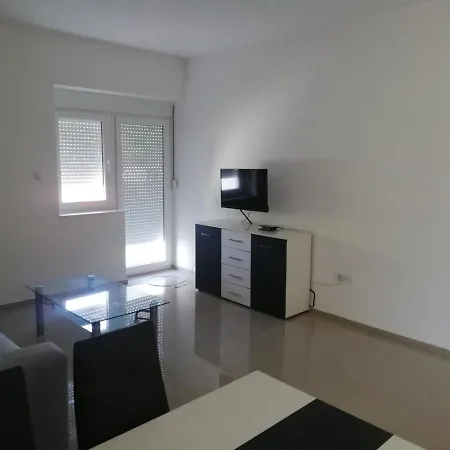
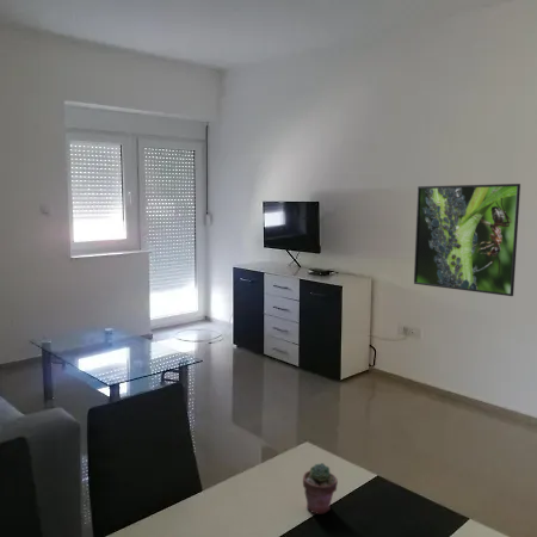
+ potted succulent [302,462,339,516]
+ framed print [413,183,521,297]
